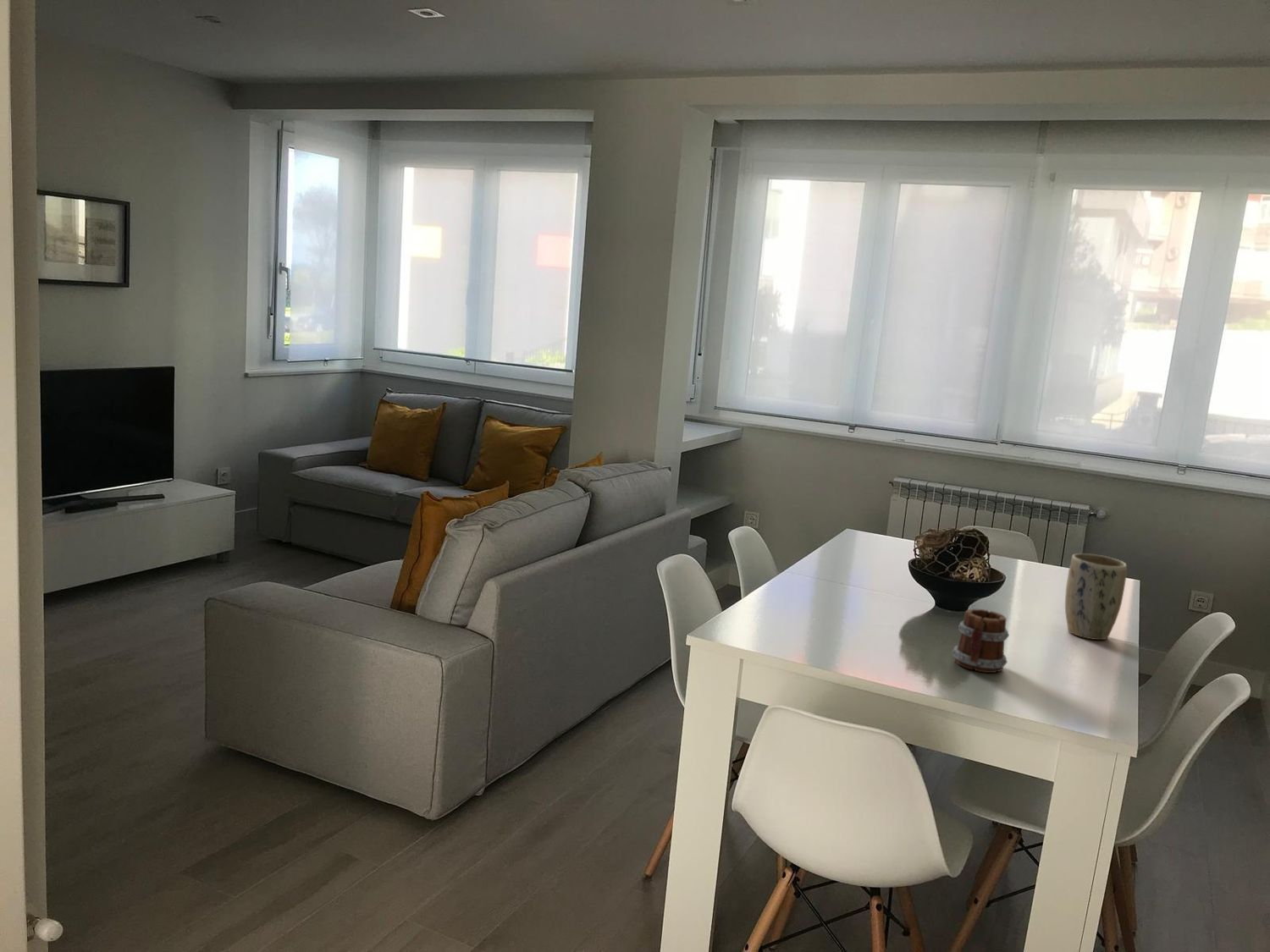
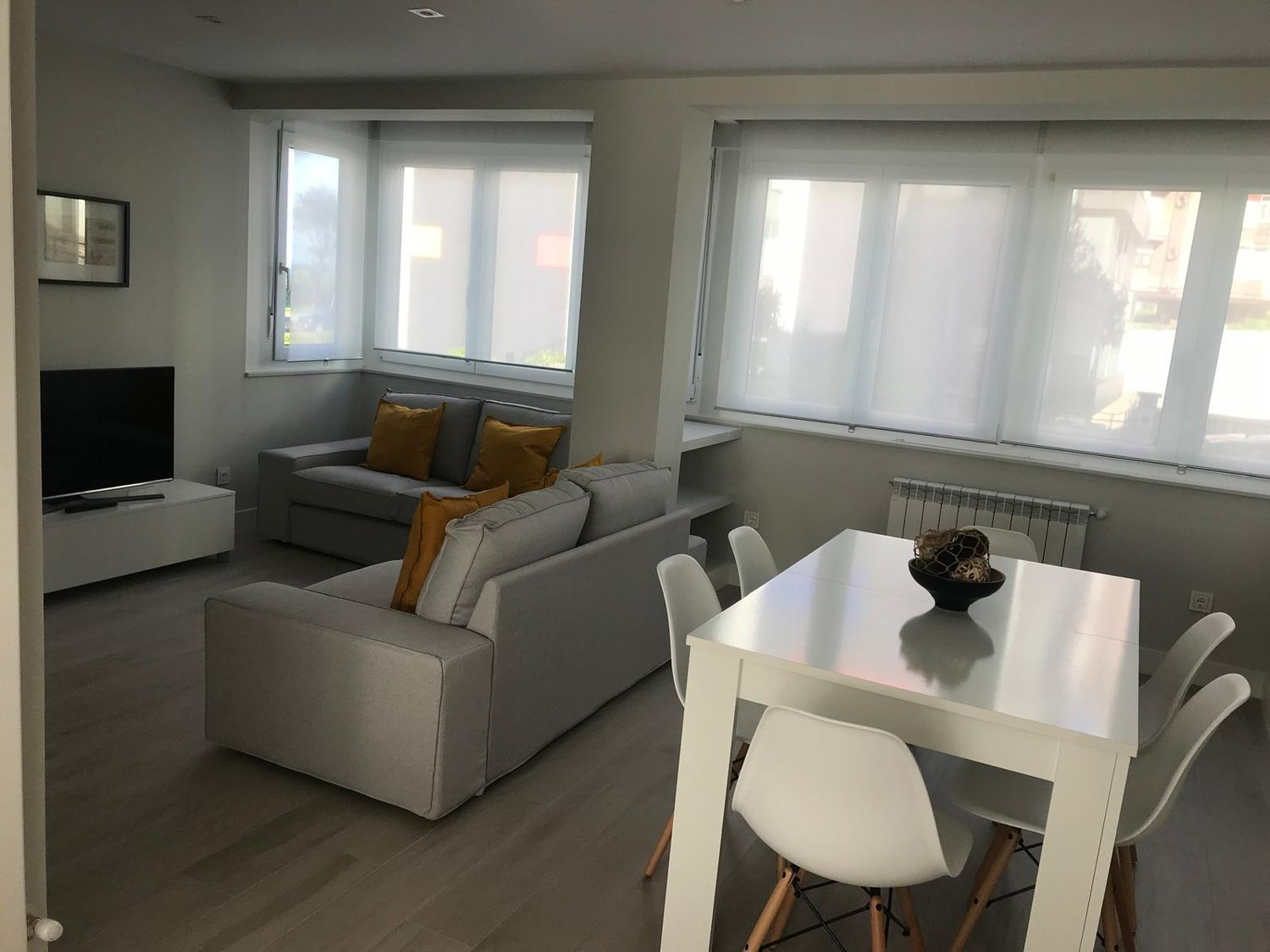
- mug [952,608,1010,674]
- plant pot [1064,553,1128,641]
